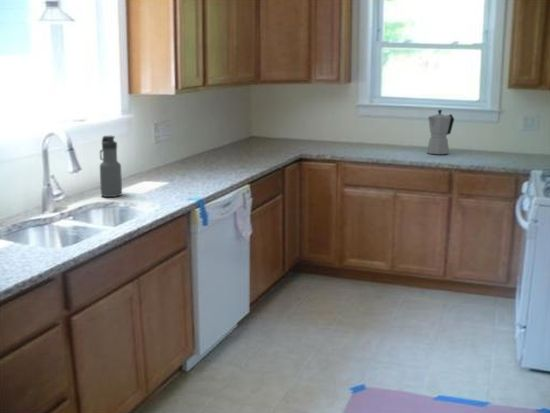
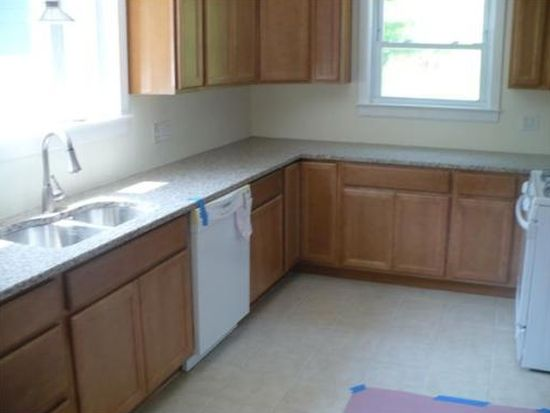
- water bottle [99,135,123,198]
- moka pot [426,109,455,155]
